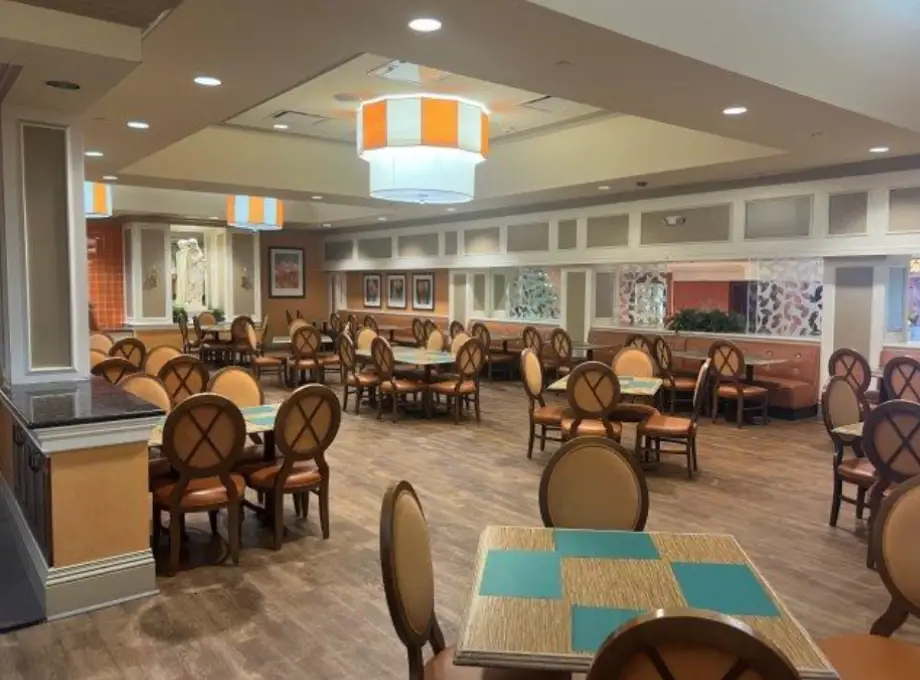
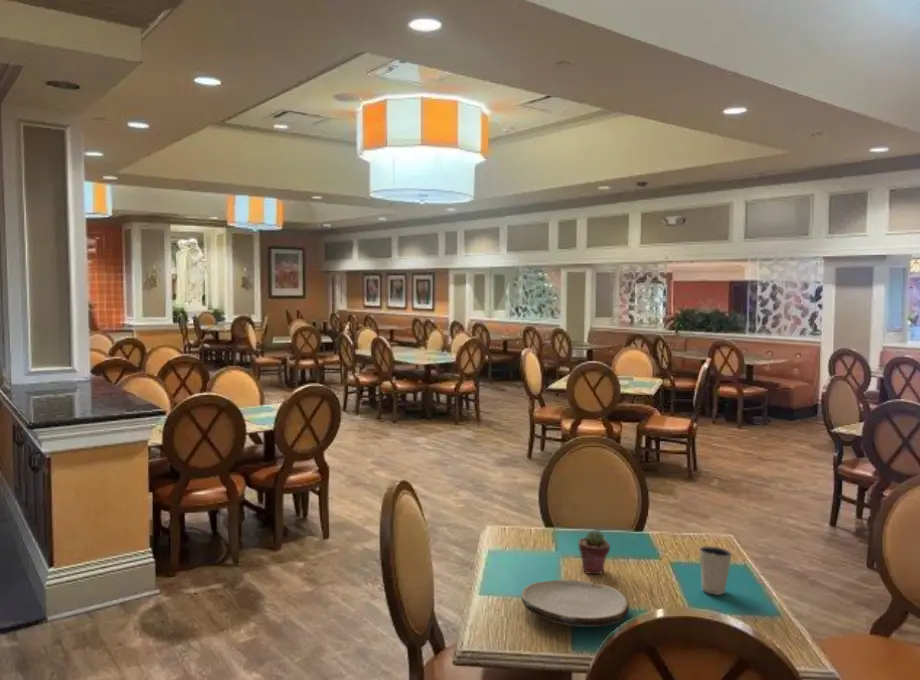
+ dixie cup [698,545,734,596]
+ plate [520,579,630,628]
+ potted succulent [578,529,611,575]
